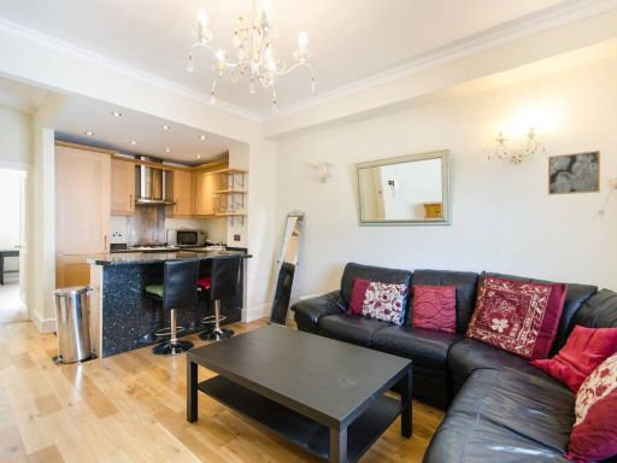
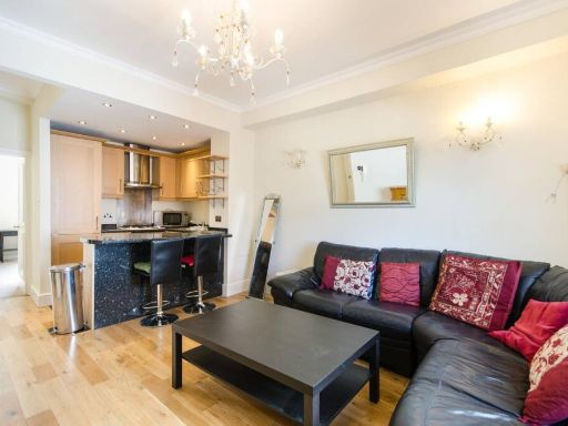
- wall art [547,150,601,197]
